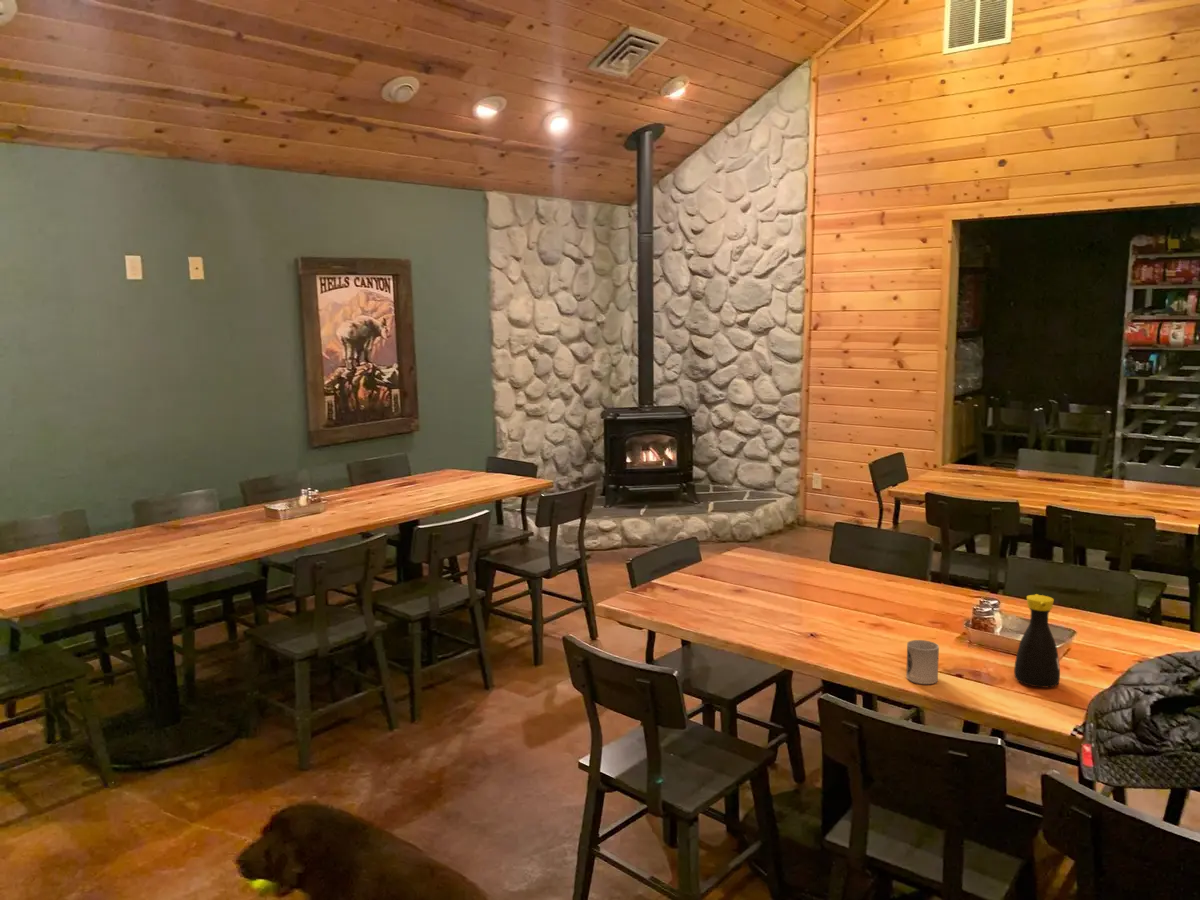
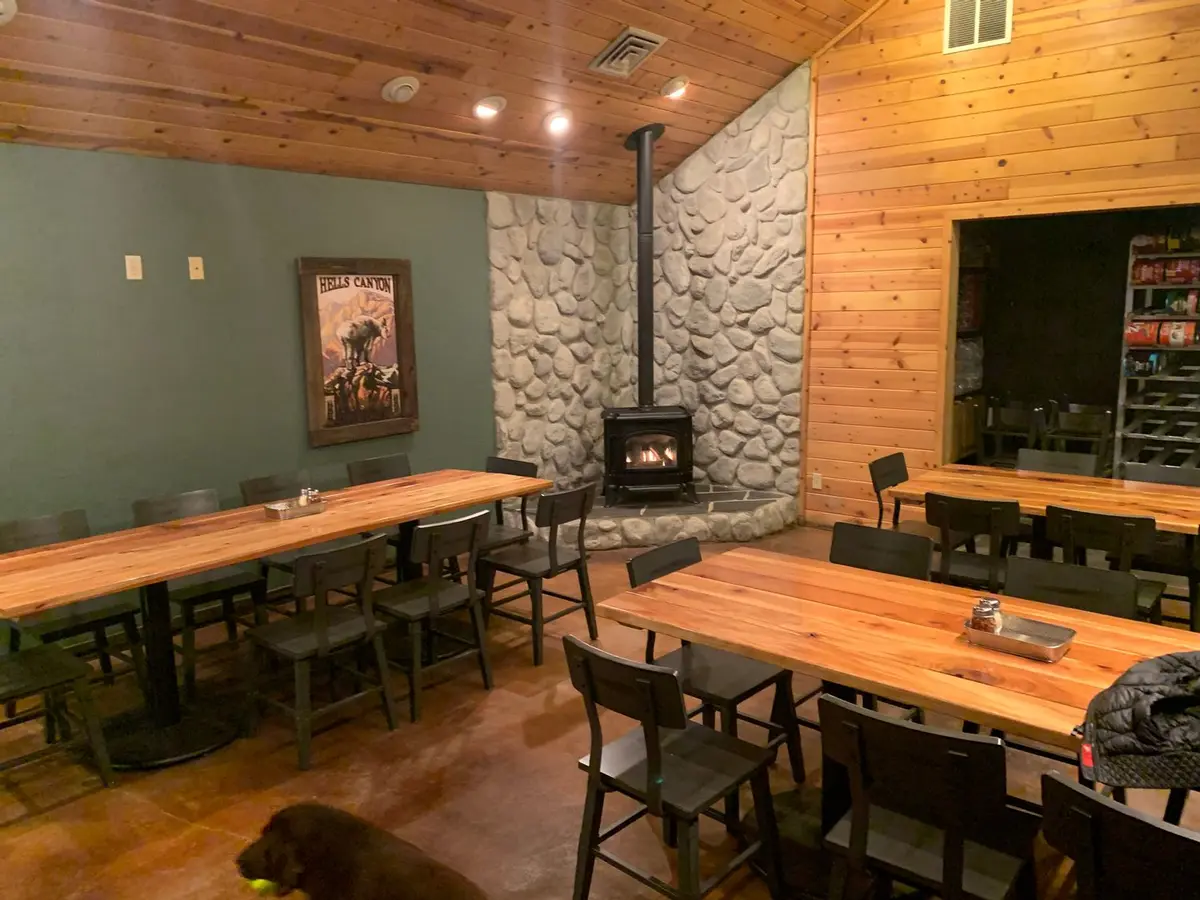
- cup [905,639,940,685]
- bottle [1013,593,1061,689]
